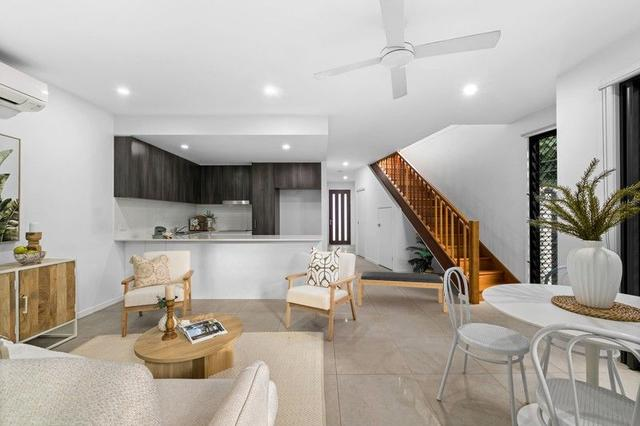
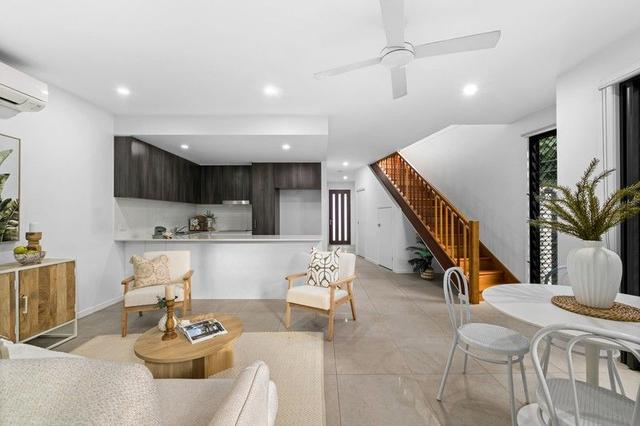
- bench [357,270,449,314]
